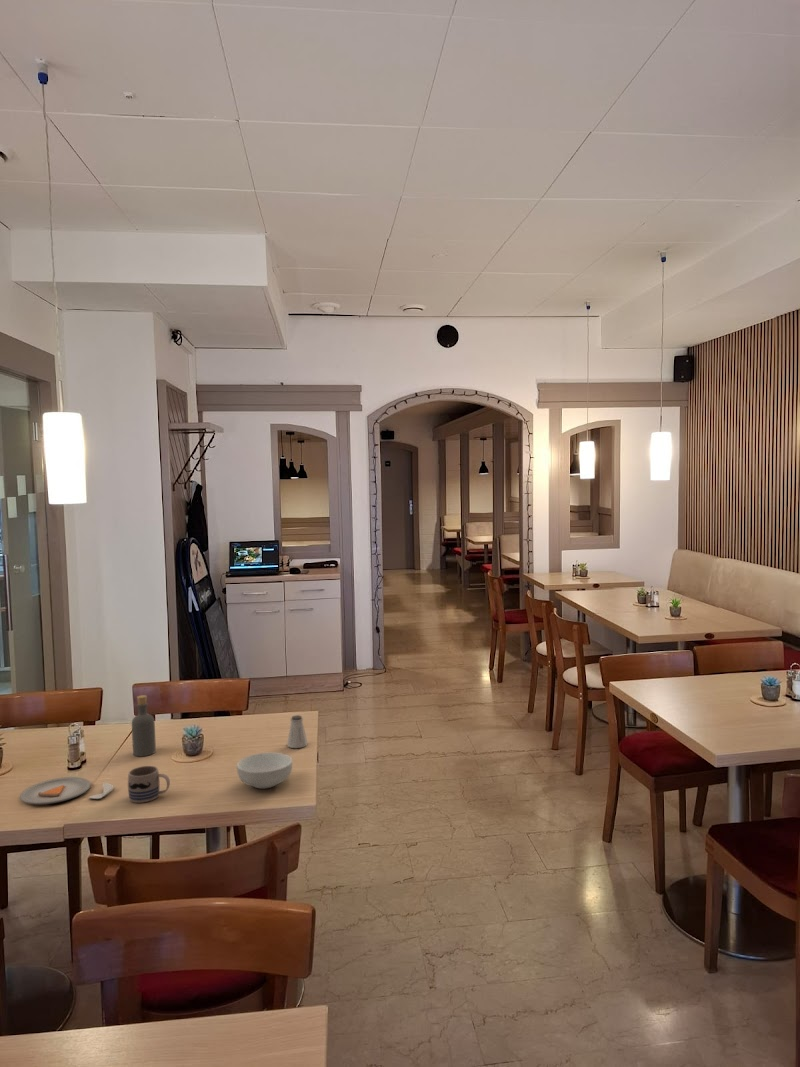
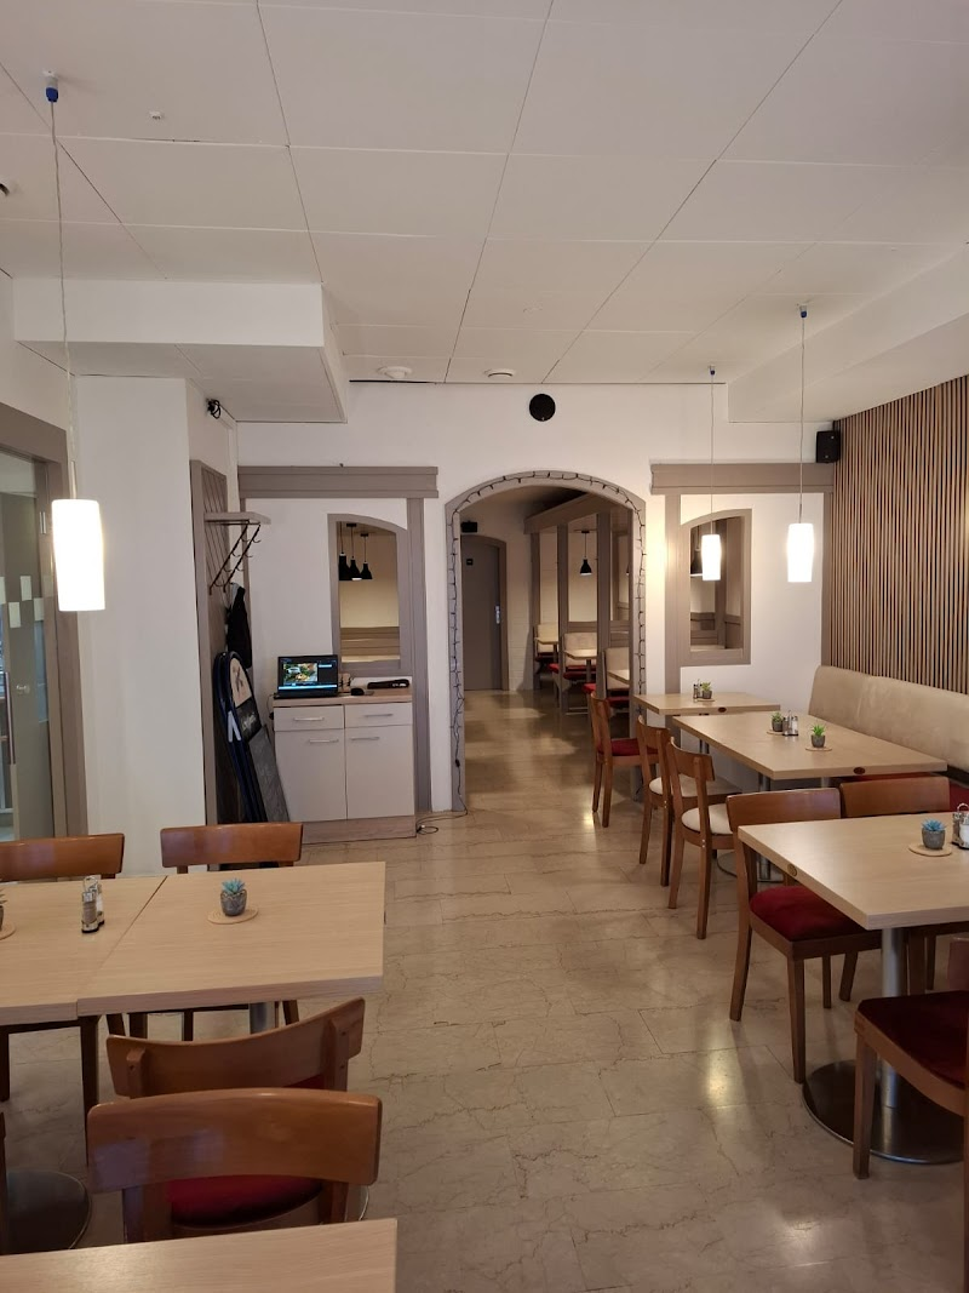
- cereal bowl [236,752,293,790]
- mug [127,765,171,804]
- saltshaker [286,714,309,749]
- bottle [131,694,157,757]
- dinner plate [19,776,115,805]
